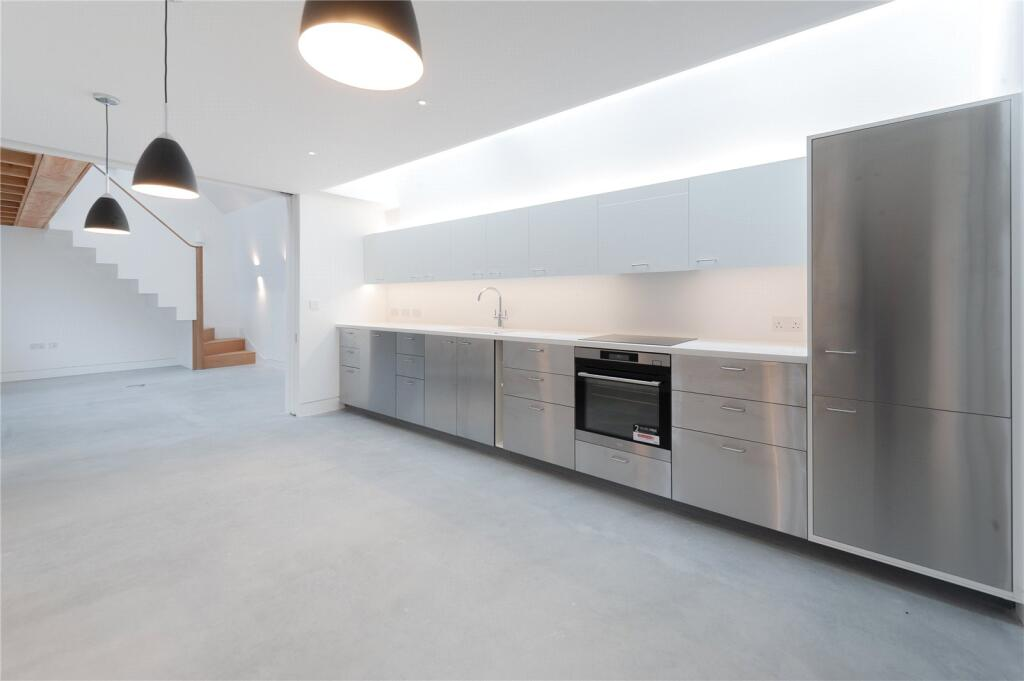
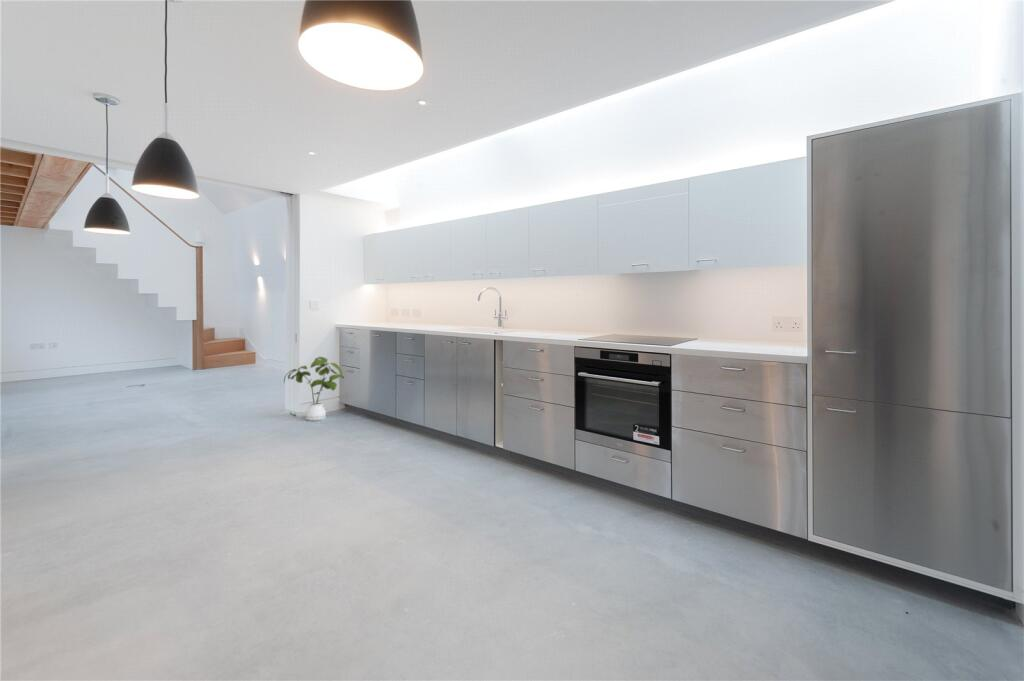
+ house plant [283,356,345,422]
